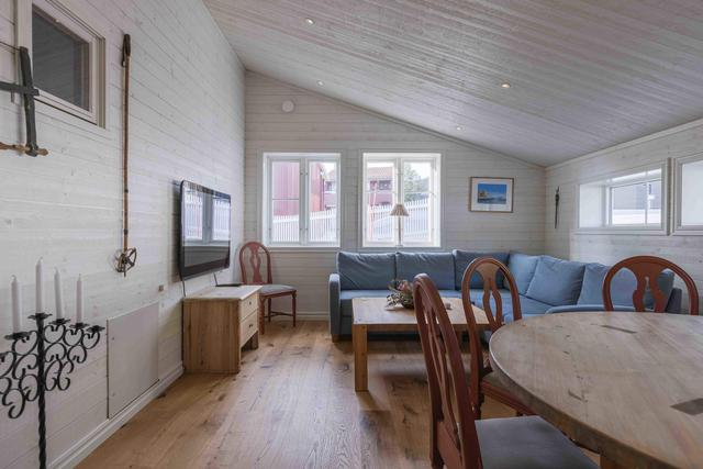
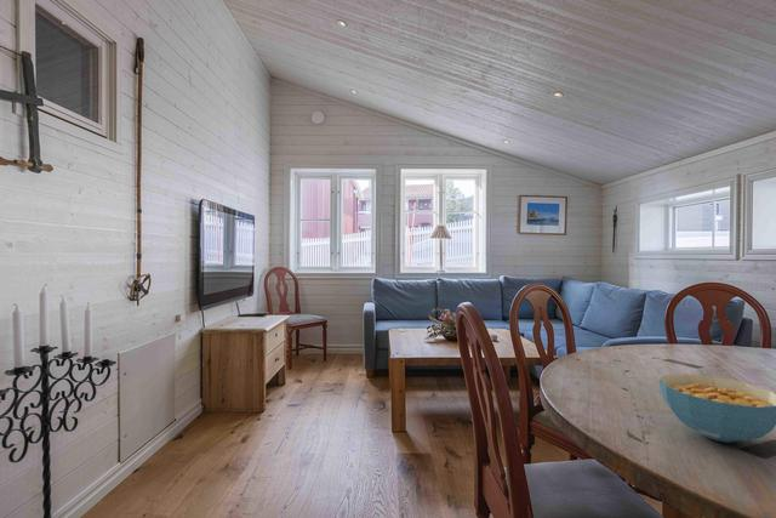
+ cereal bowl [658,372,776,444]
